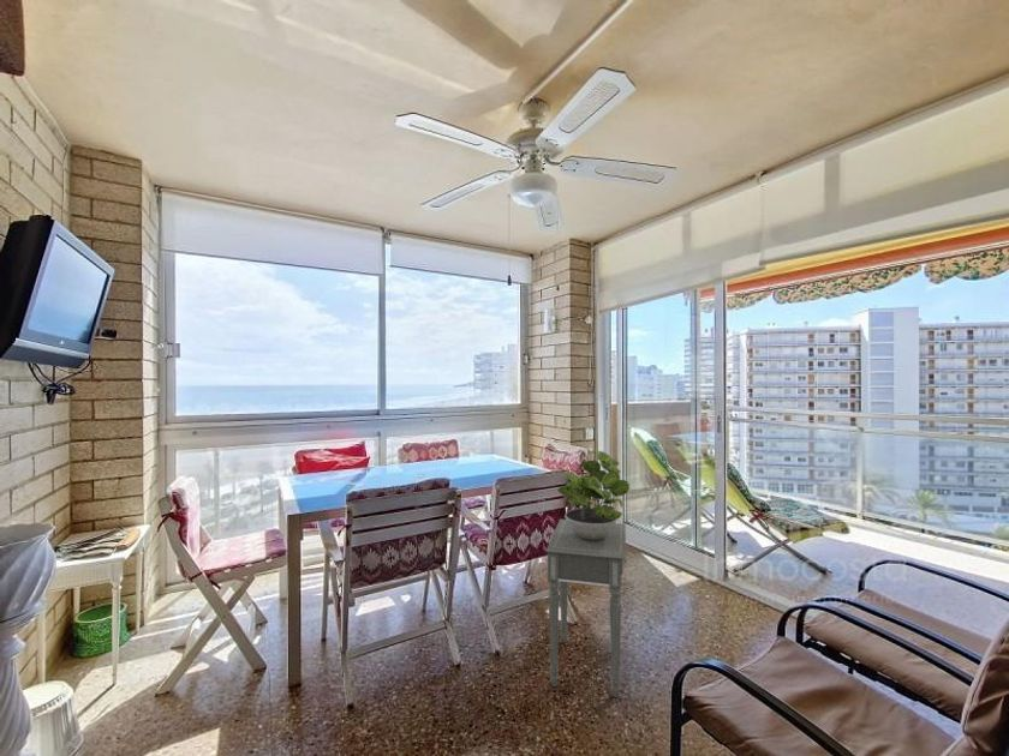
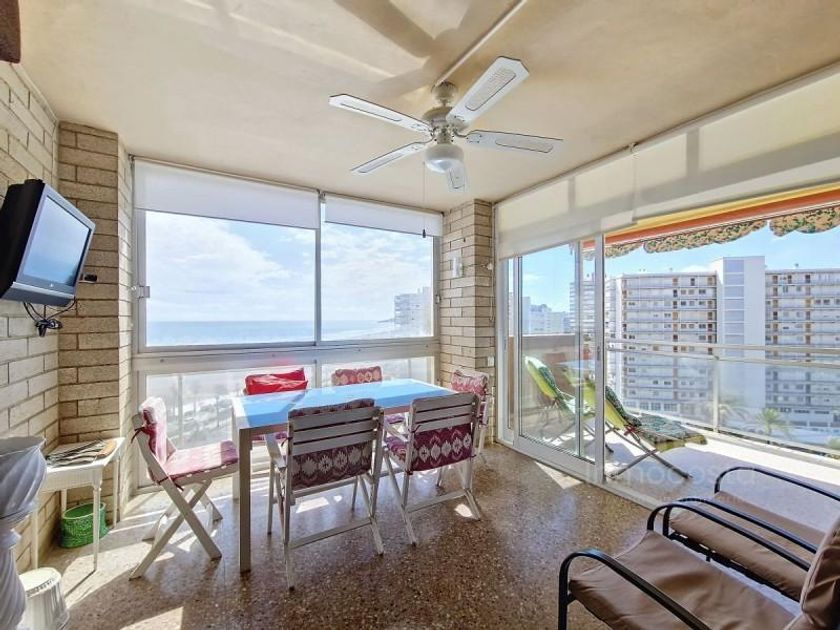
- side table [545,518,628,698]
- potted plant [556,450,631,540]
